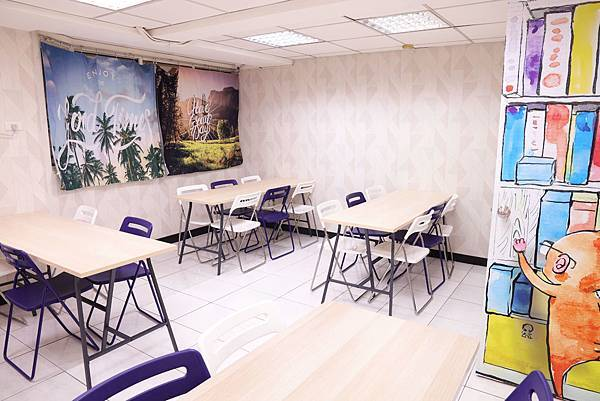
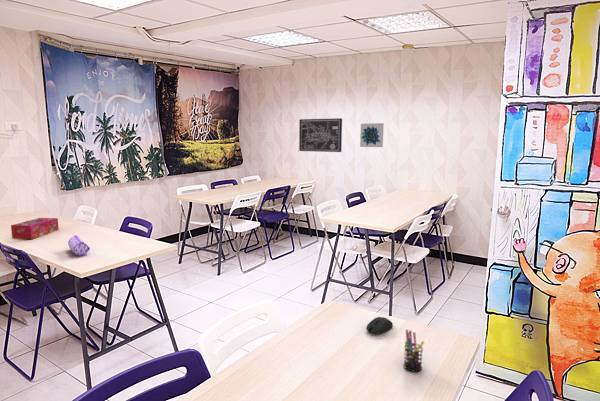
+ pencil case [67,234,91,257]
+ pen holder [403,328,426,373]
+ tissue box [10,217,60,240]
+ wall art [298,117,343,153]
+ wall art [359,122,385,148]
+ computer mouse [365,316,394,335]
